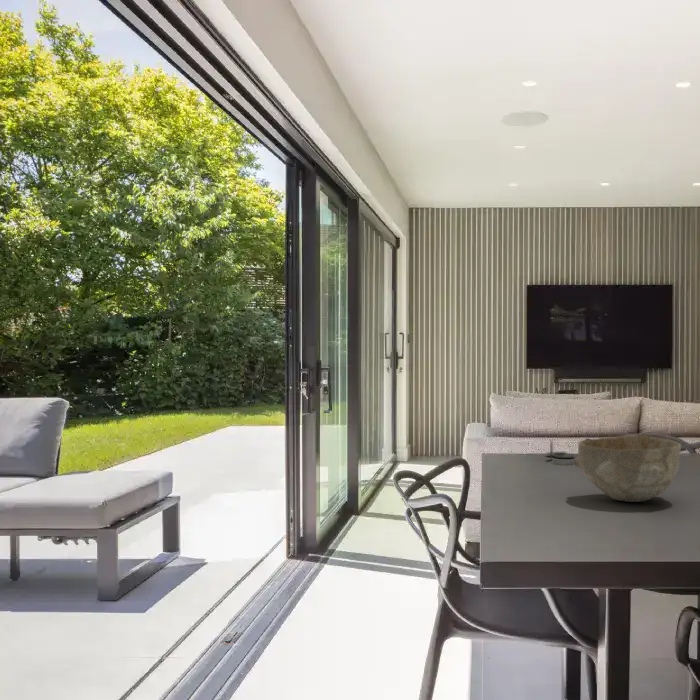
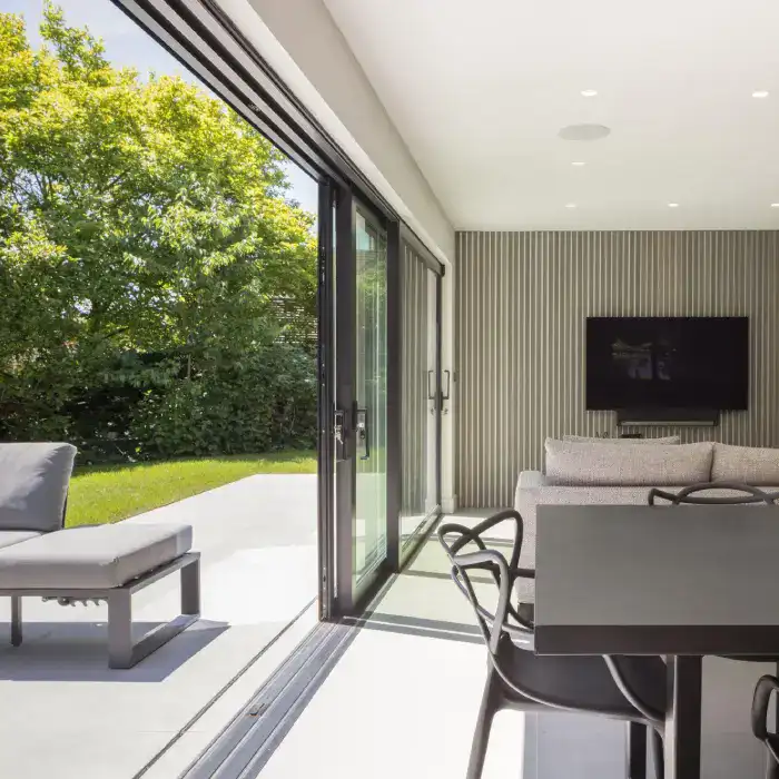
- plate [545,438,575,466]
- bowl [573,434,682,503]
